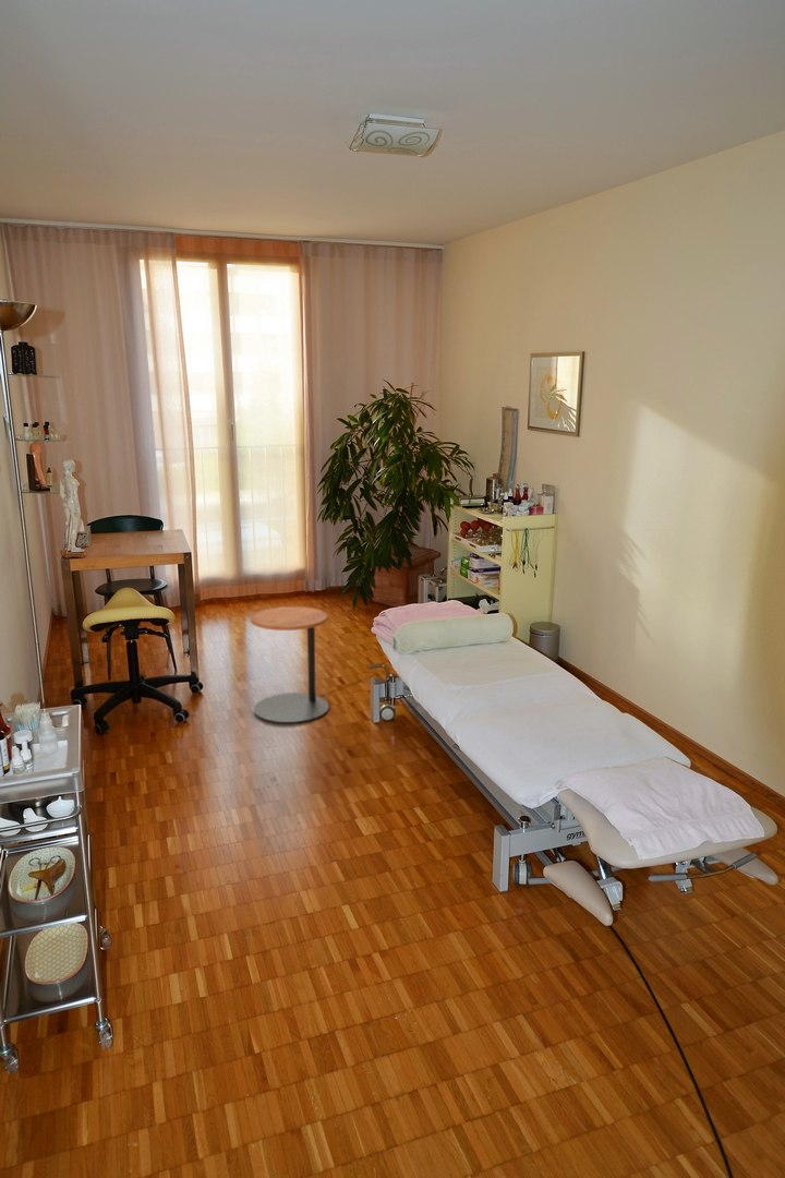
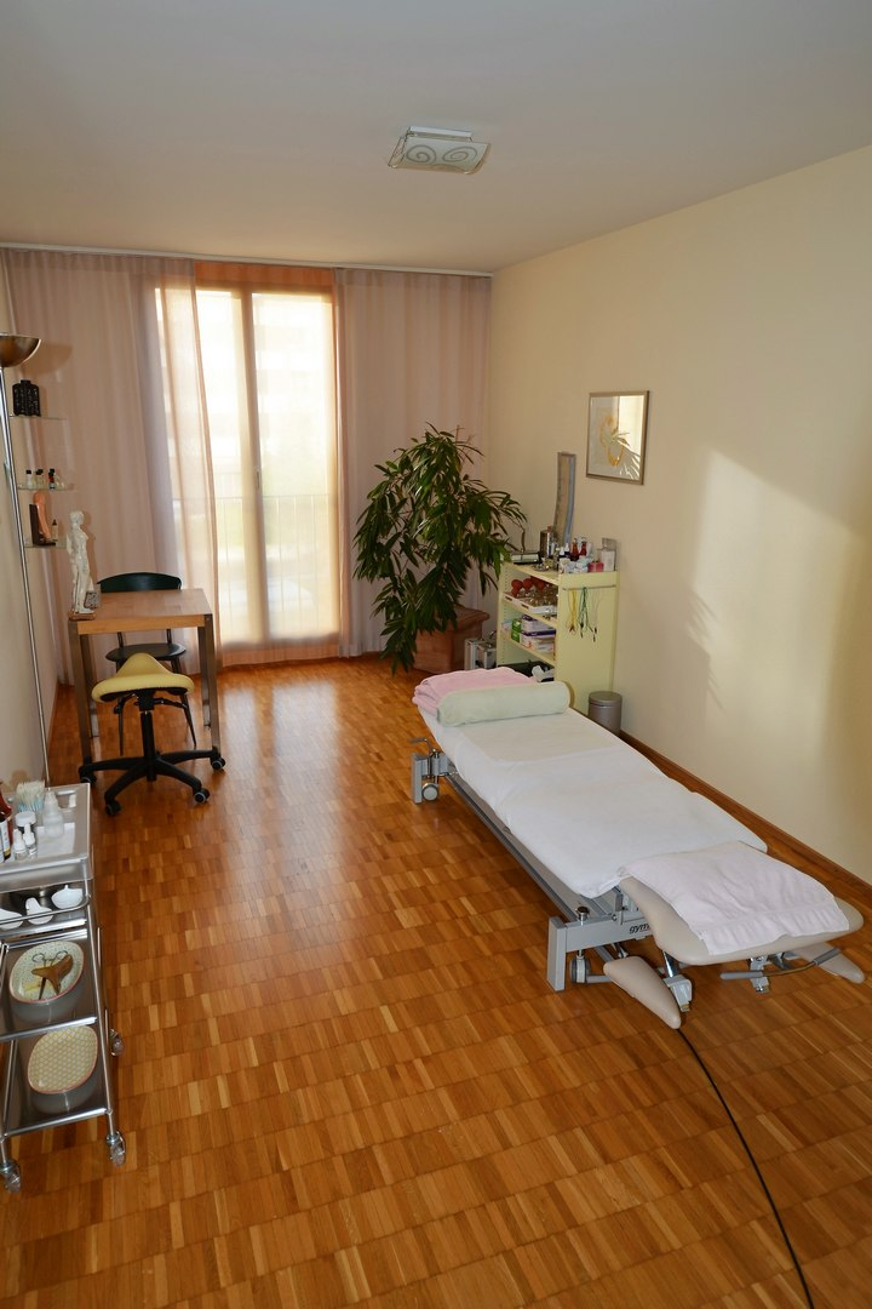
- side table [250,605,330,724]
